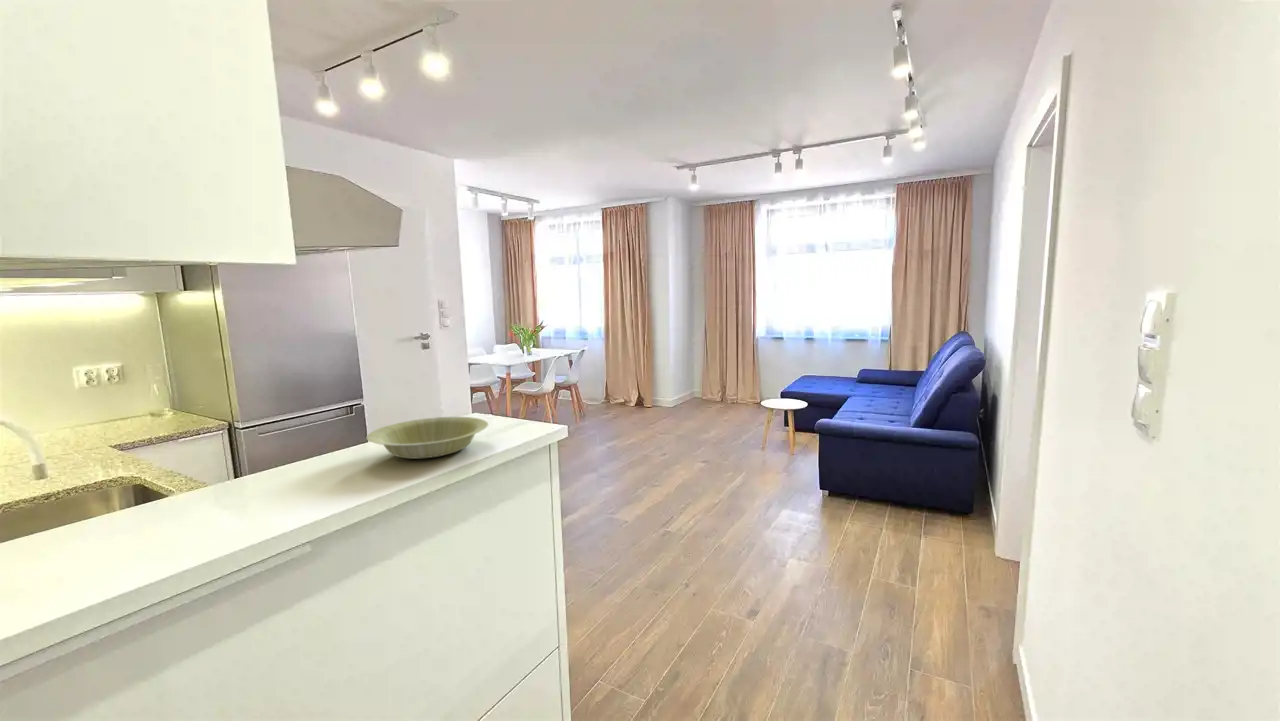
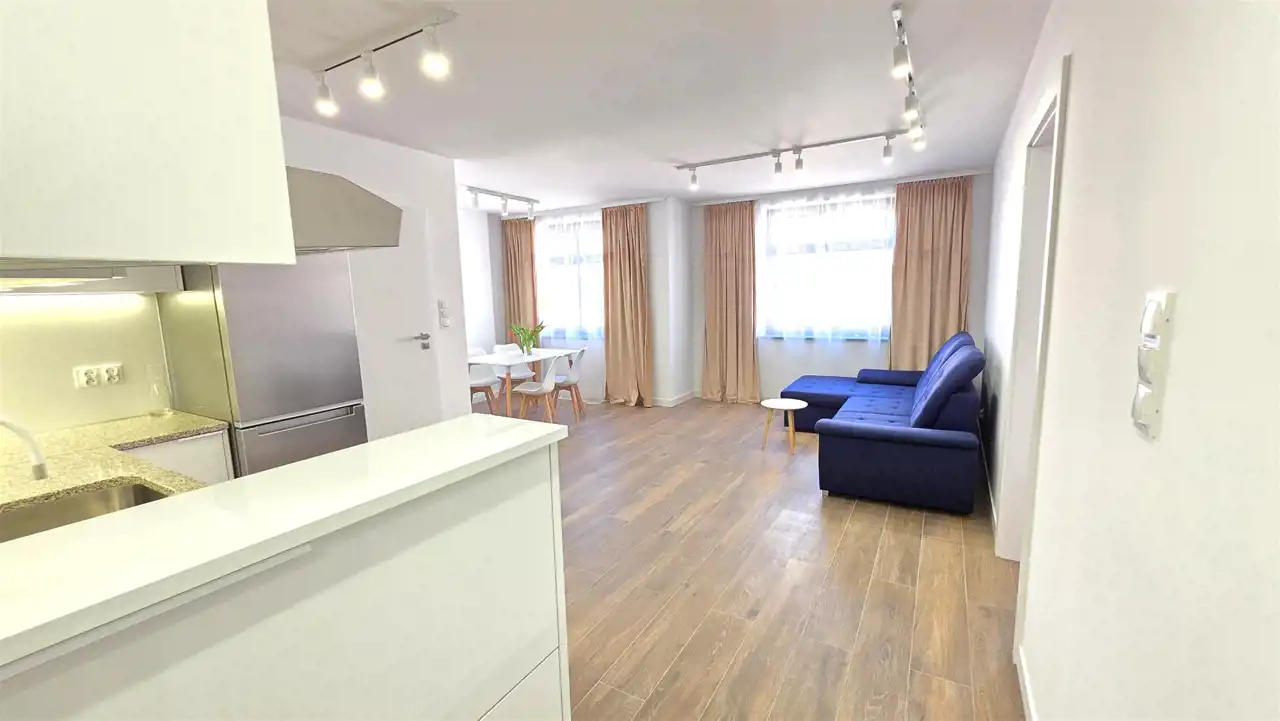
- bowl [366,416,489,460]
